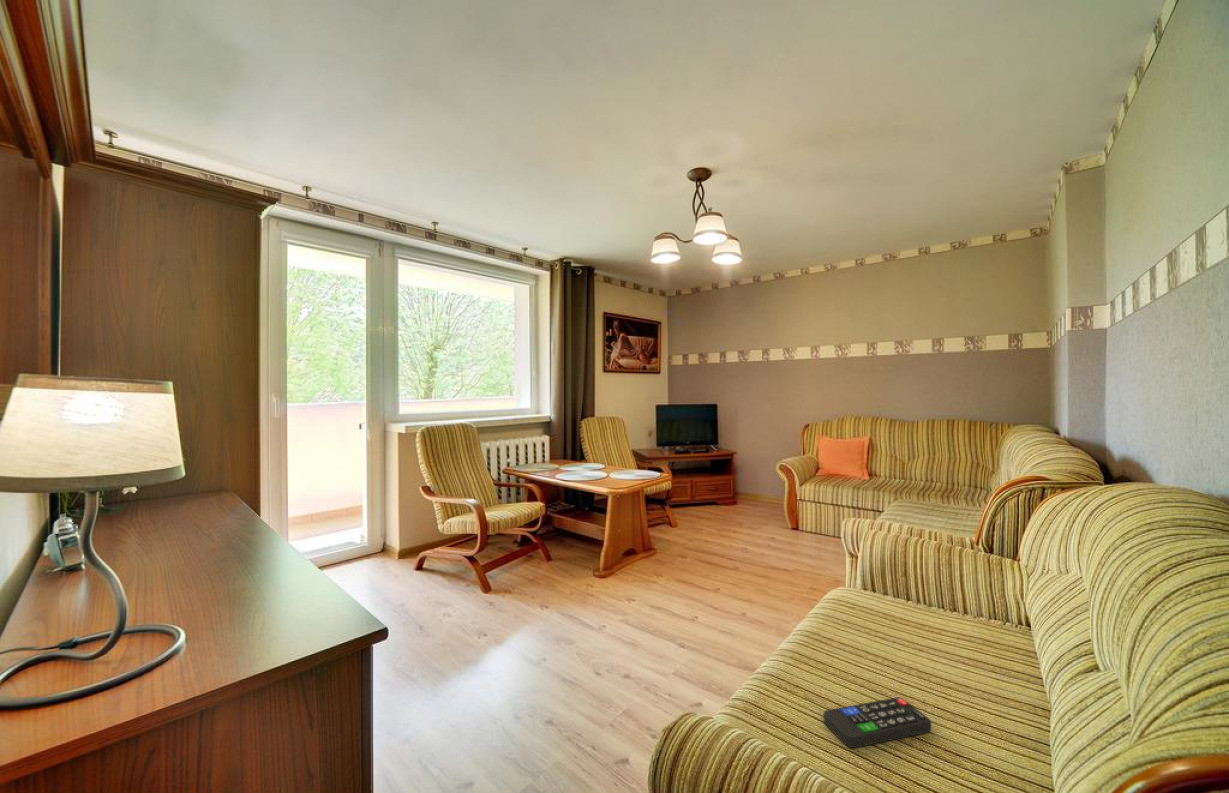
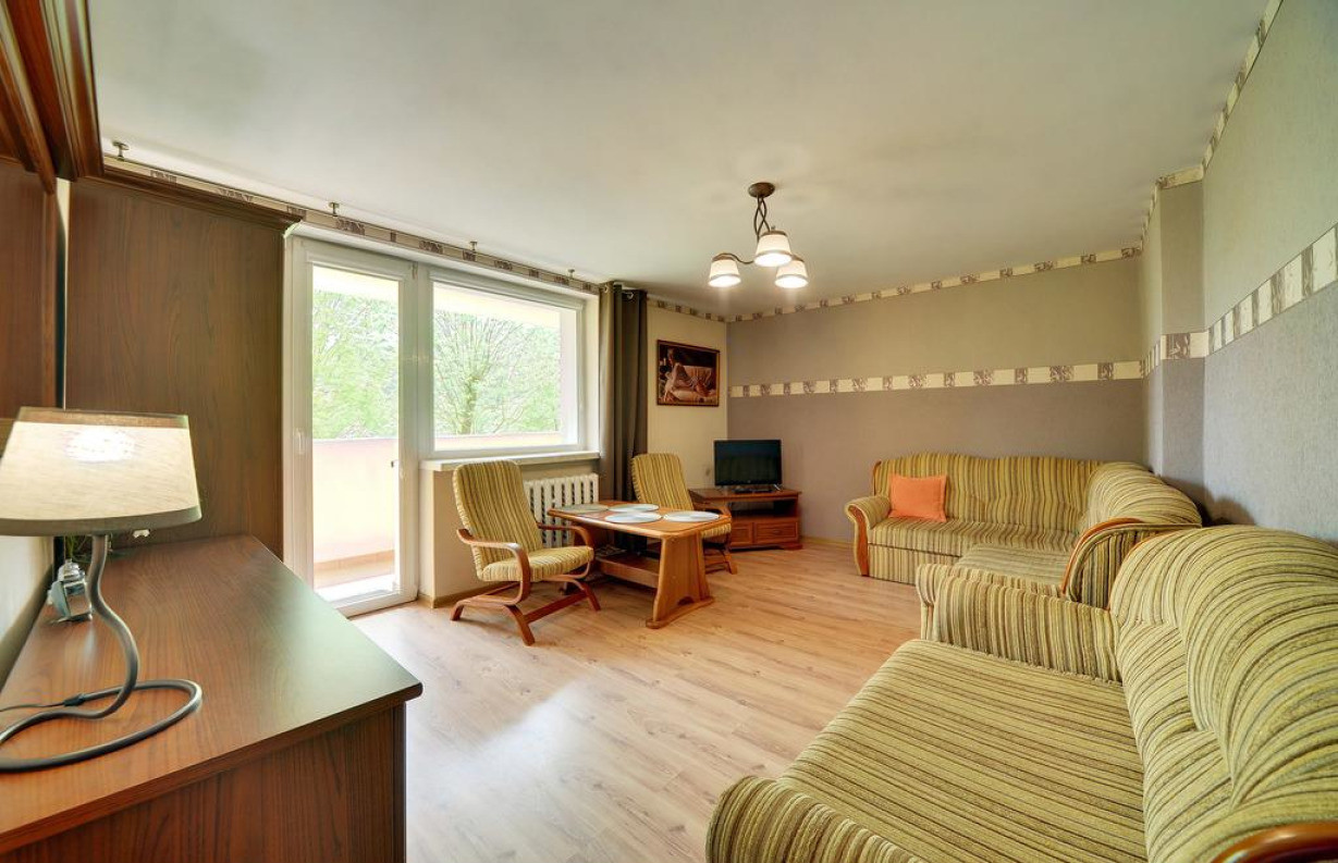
- remote control [822,697,932,749]
